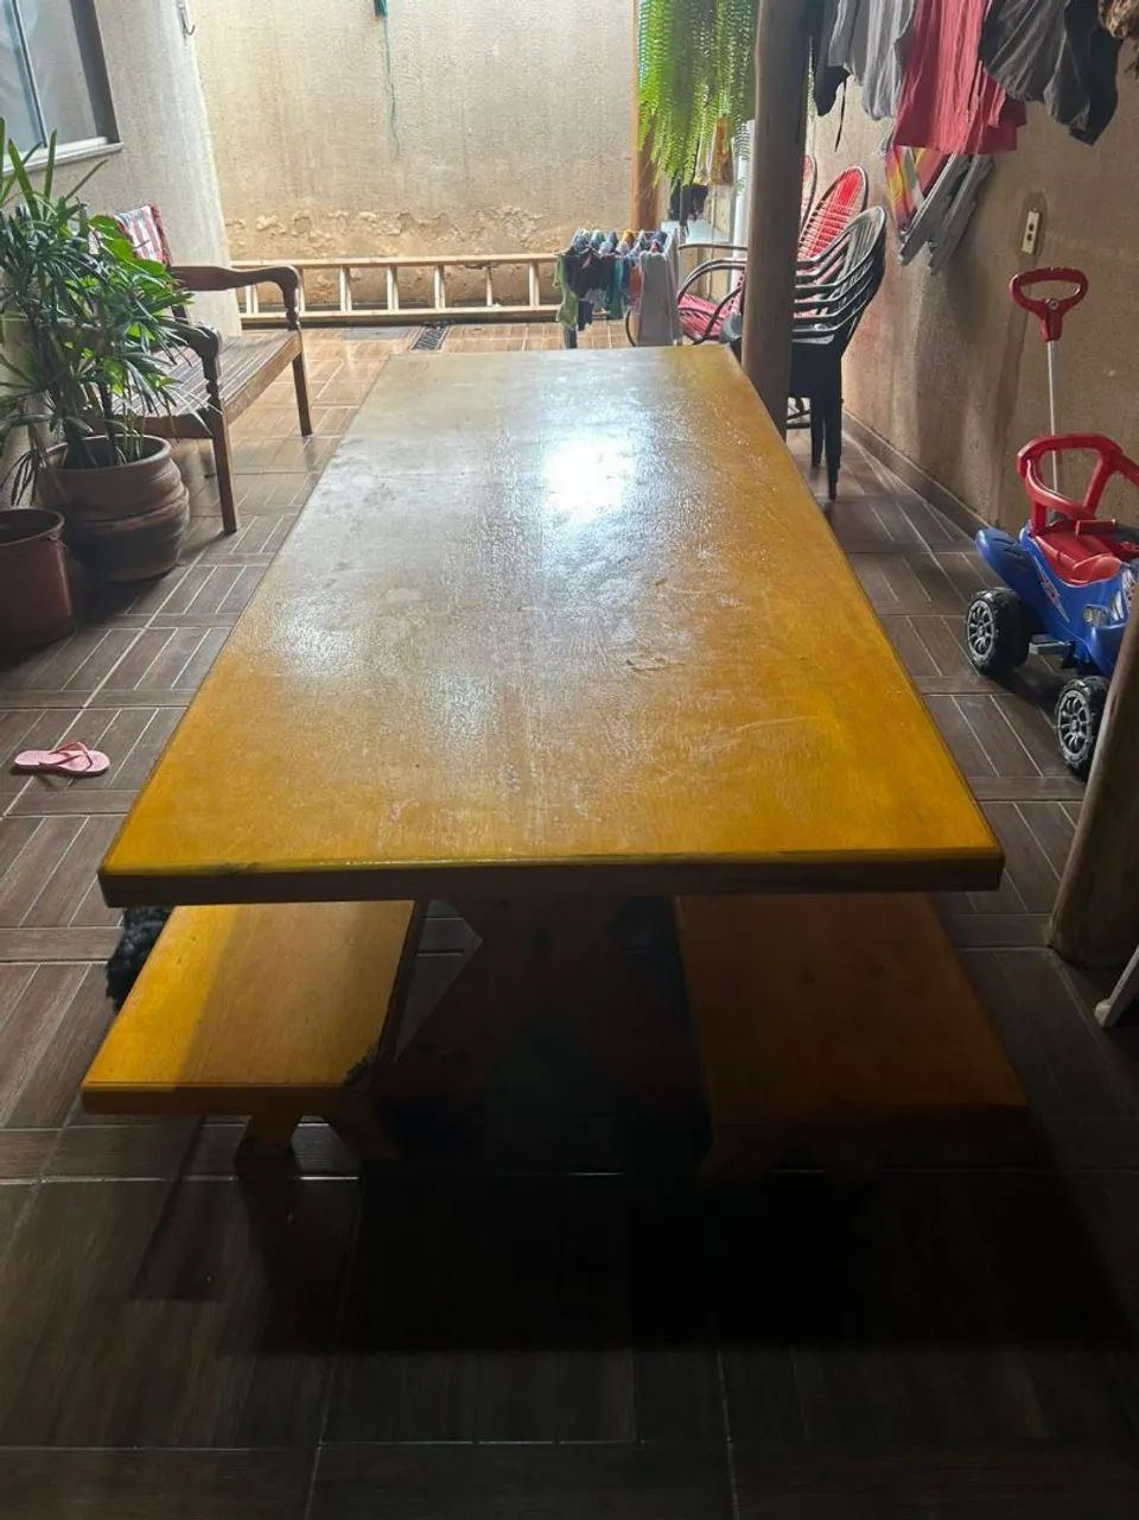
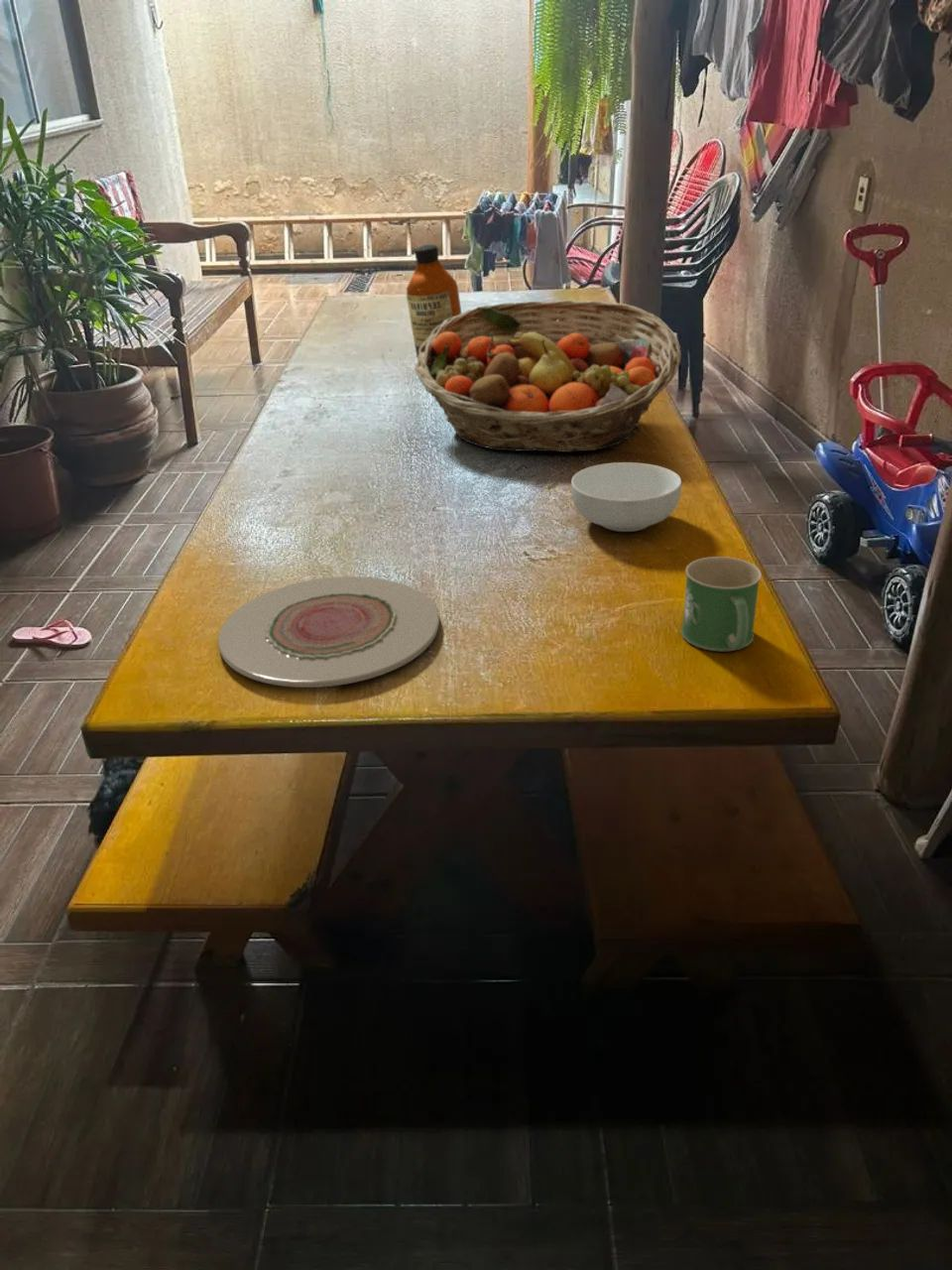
+ bottle [405,244,462,361]
+ mug [680,556,763,652]
+ cereal bowl [570,461,682,533]
+ plate [217,575,440,689]
+ fruit basket [414,300,682,453]
